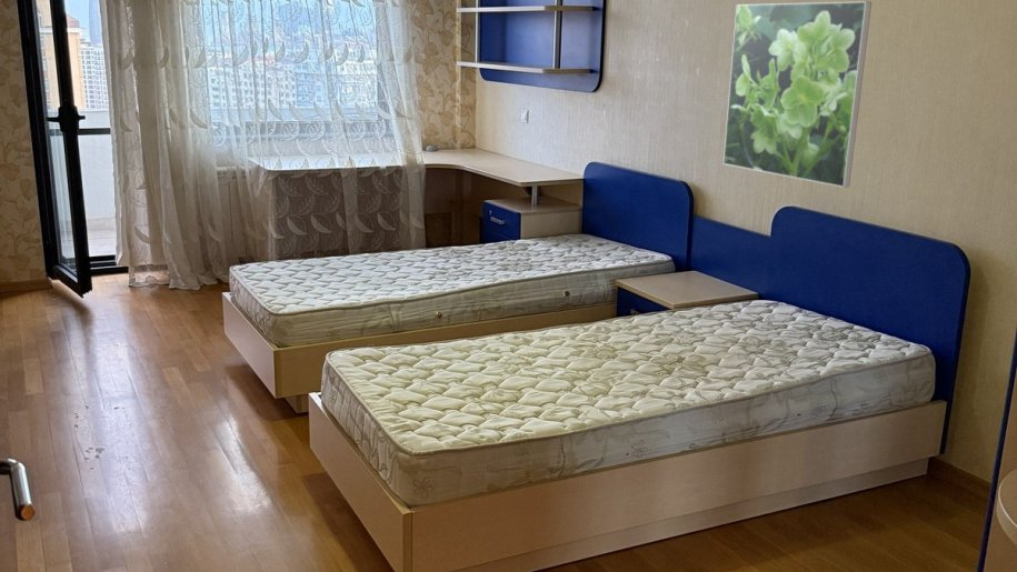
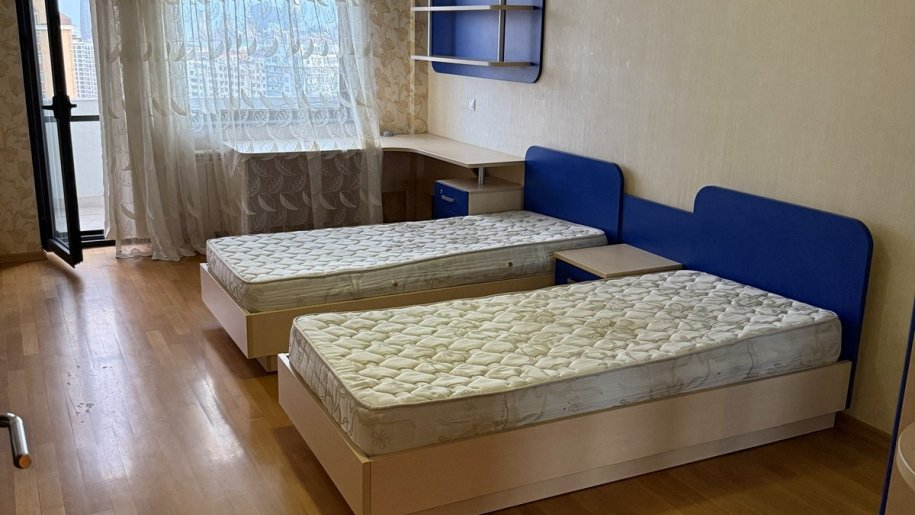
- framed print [722,0,873,189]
